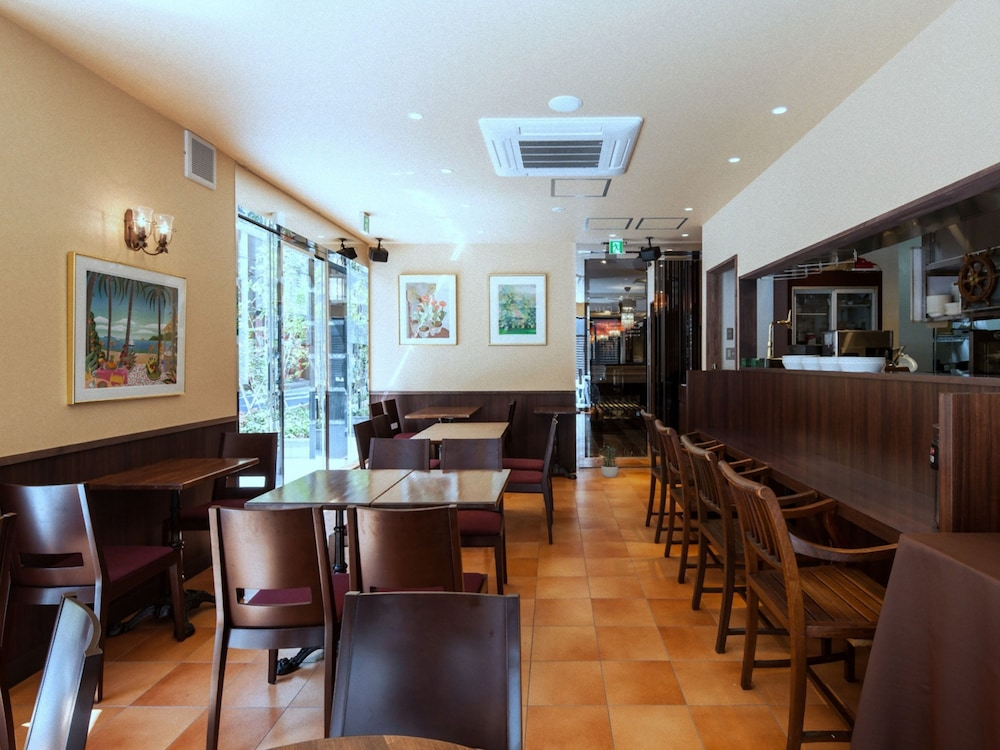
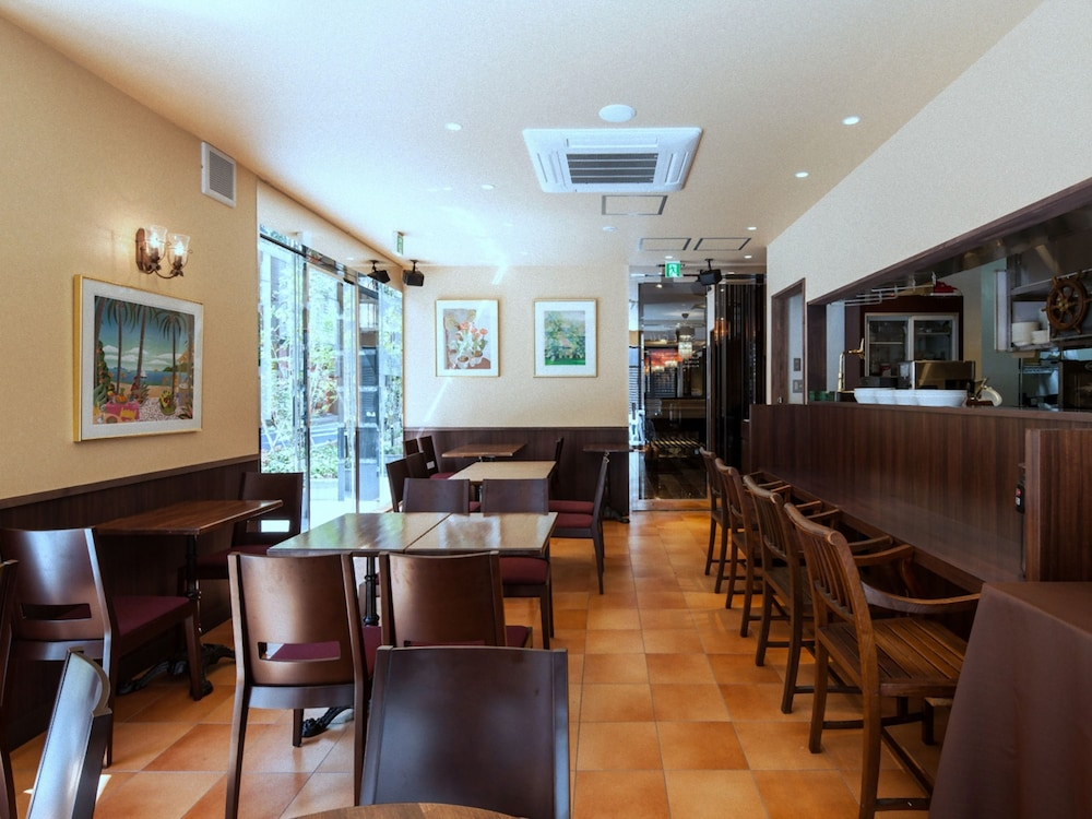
- potted plant [599,444,619,478]
